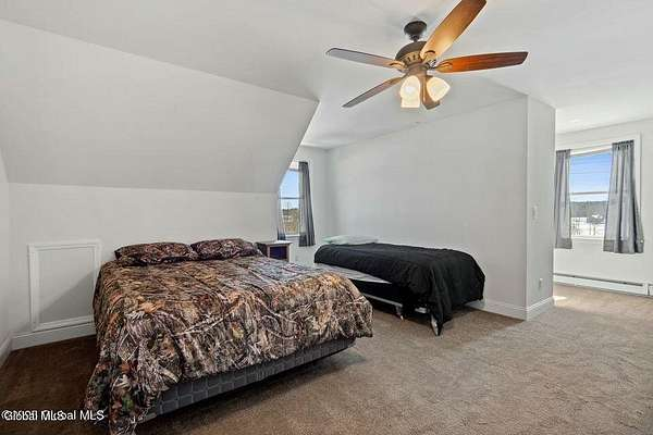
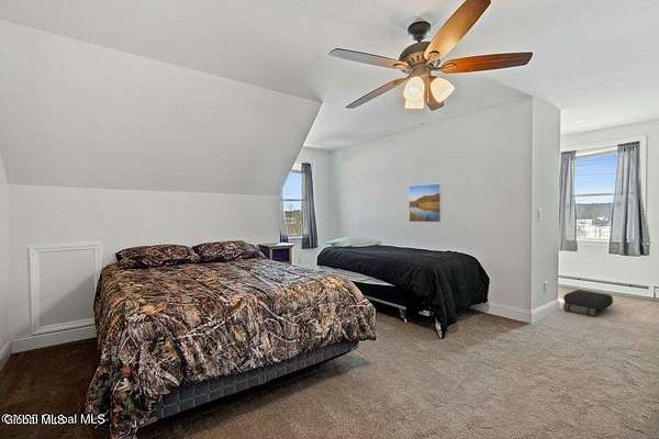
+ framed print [407,182,443,224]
+ shoulder bag [562,289,614,318]
